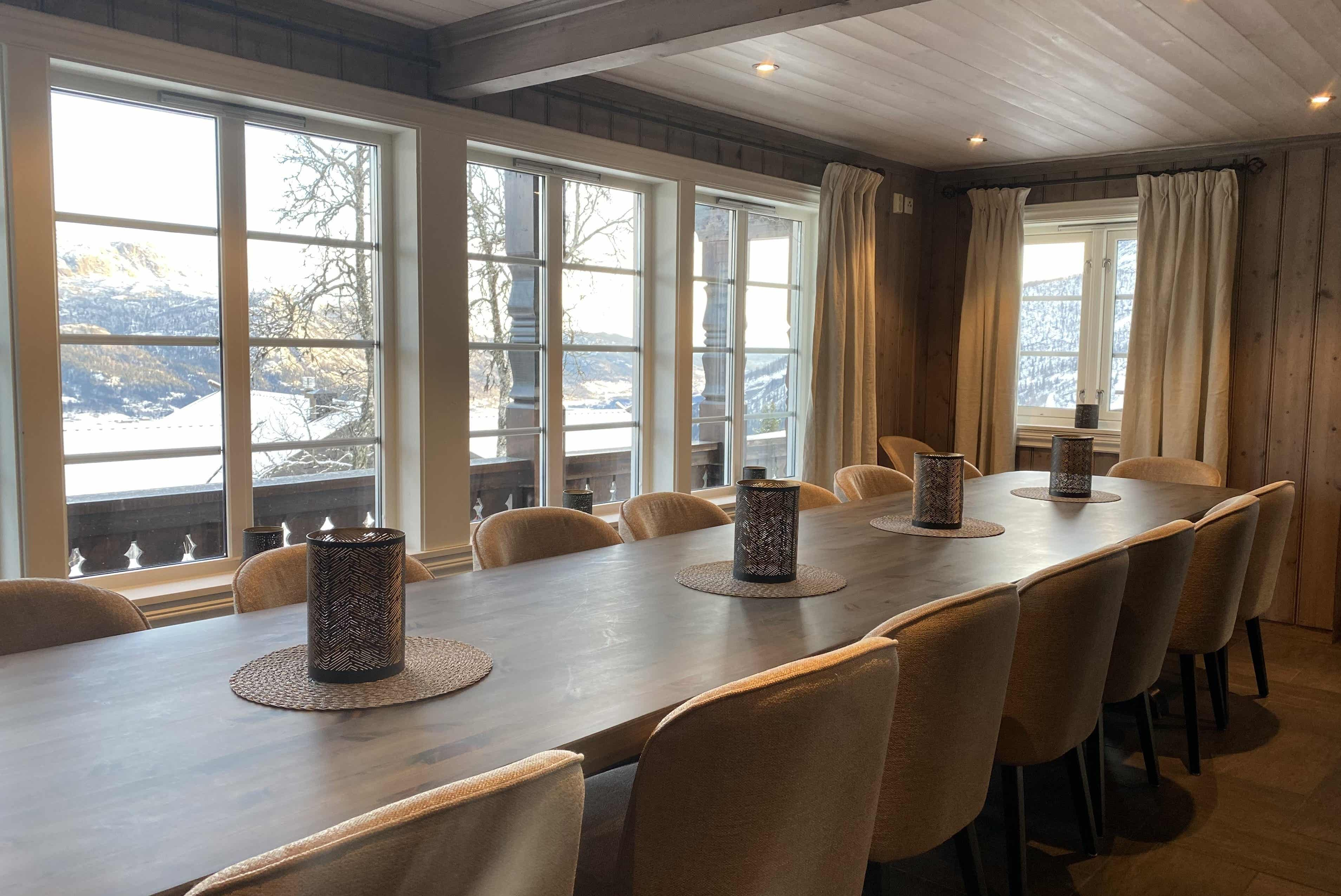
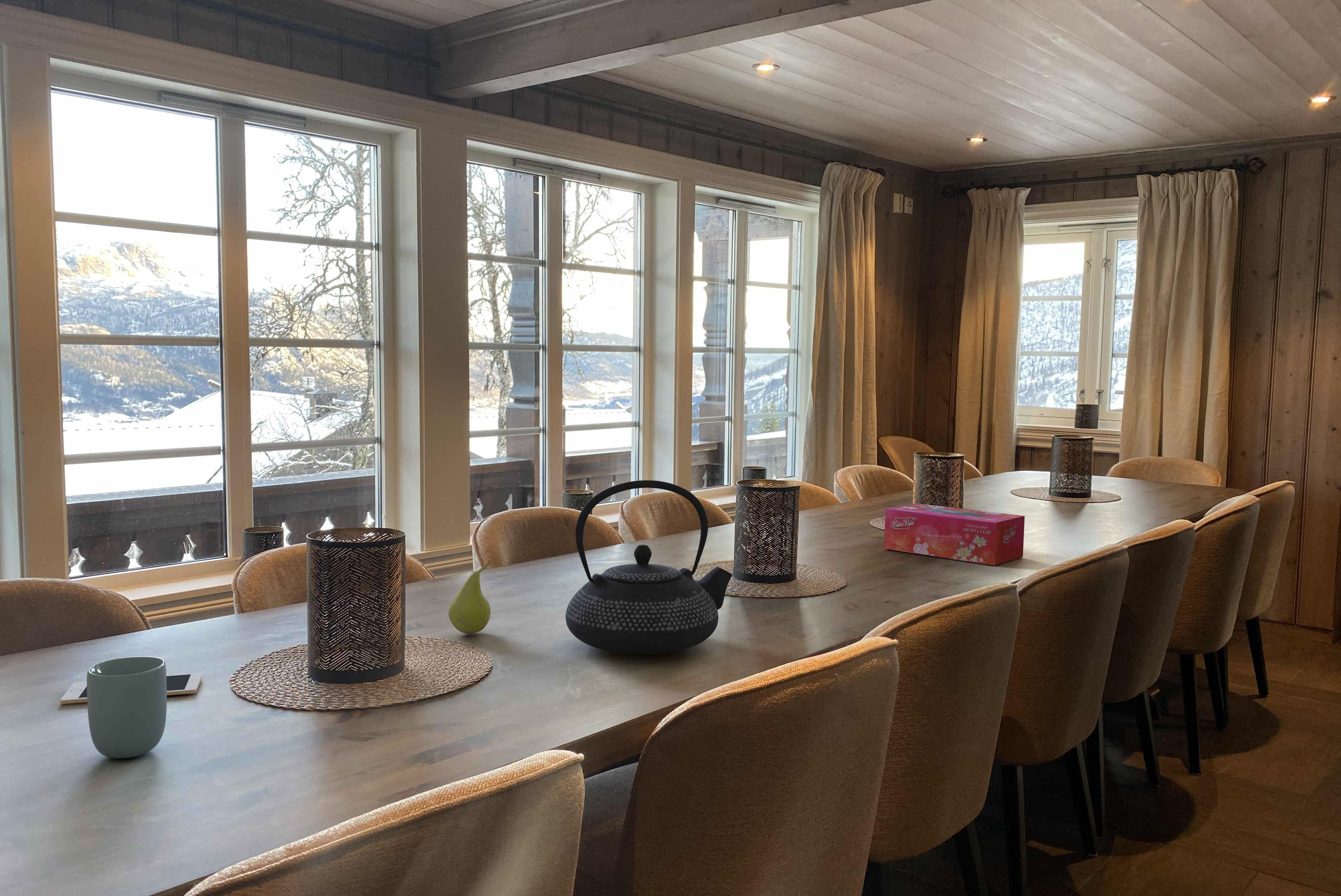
+ tissue box [884,503,1025,566]
+ cell phone [60,673,202,705]
+ cup [86,656,167,759]
+ teapot [565,480,733,654]
+ fruit [448,560,491,634]
